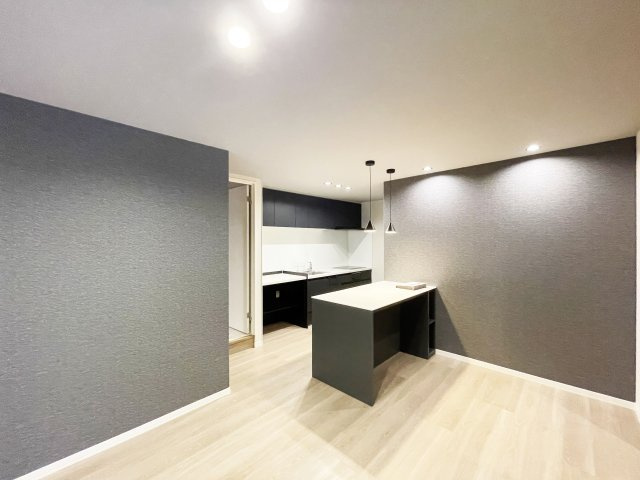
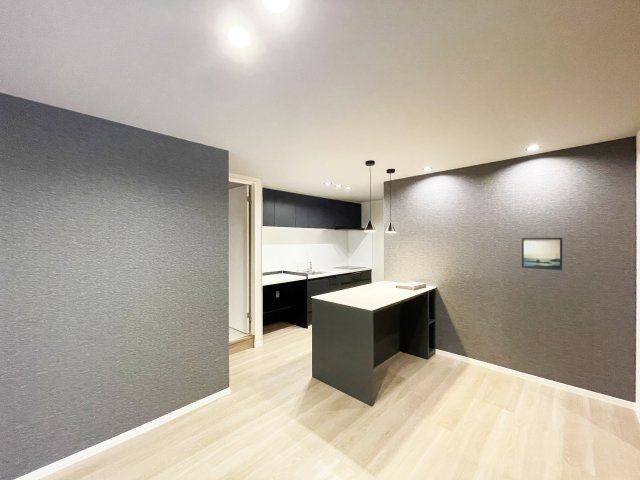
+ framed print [521,237,563,271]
